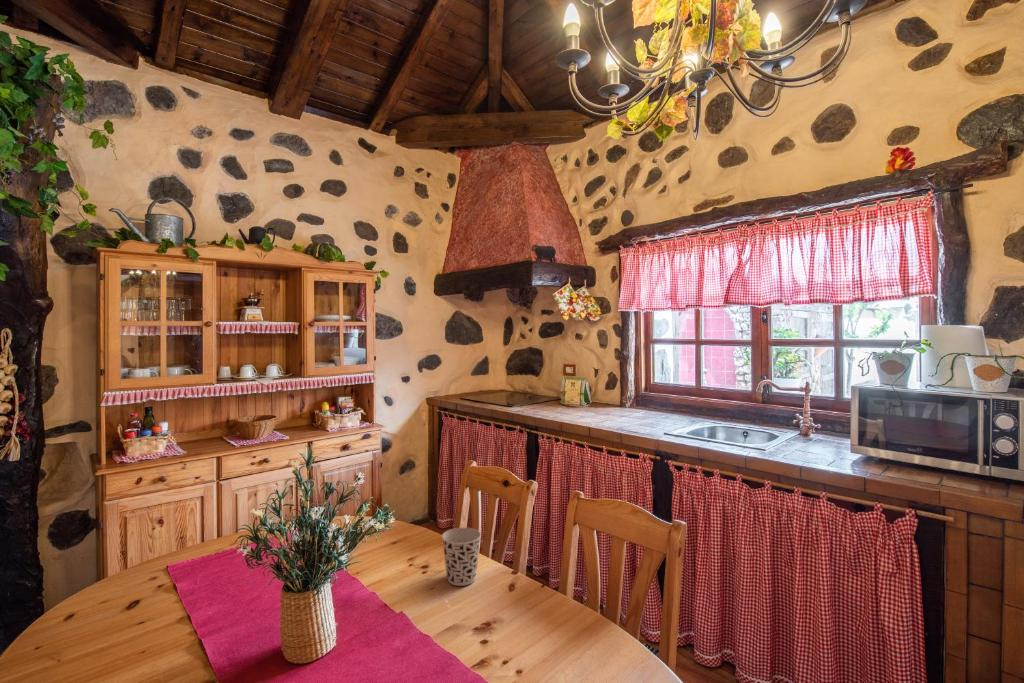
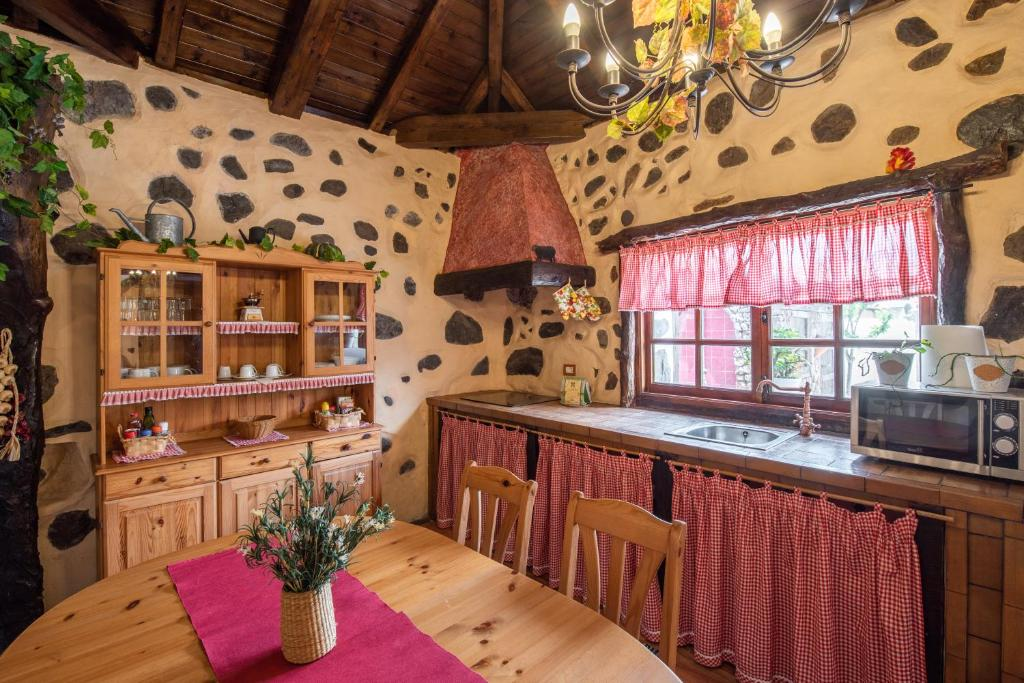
- cup [441,527,482,587]
